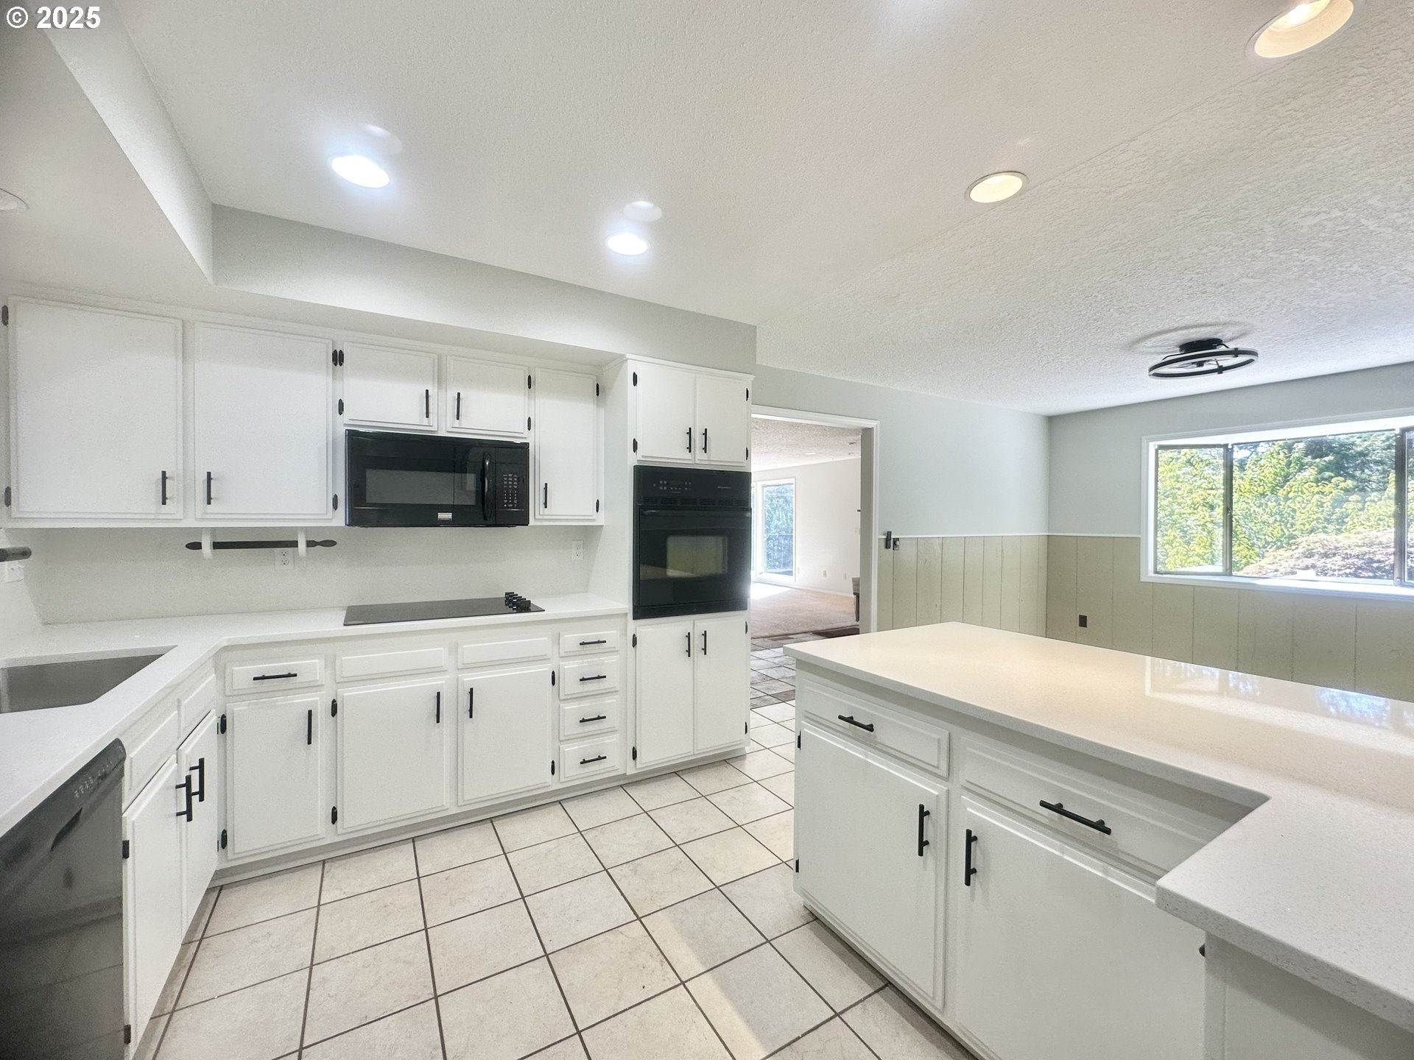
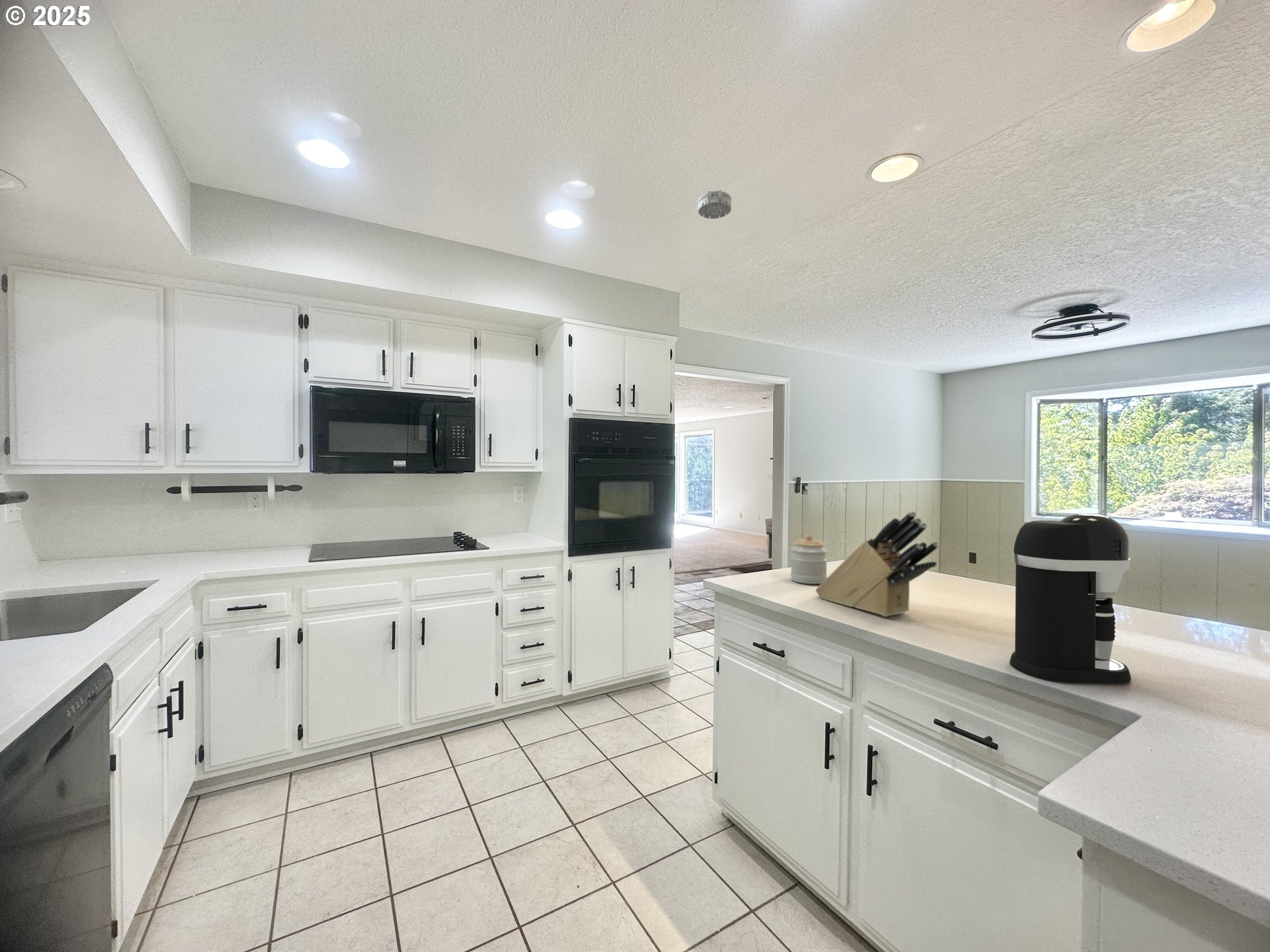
+ smoke detector [698,190,732,219]
+ coffee maker [1009,513,1132,684]
+ knife block [815,510,939,617]
+ jar [790,534,828,584]
